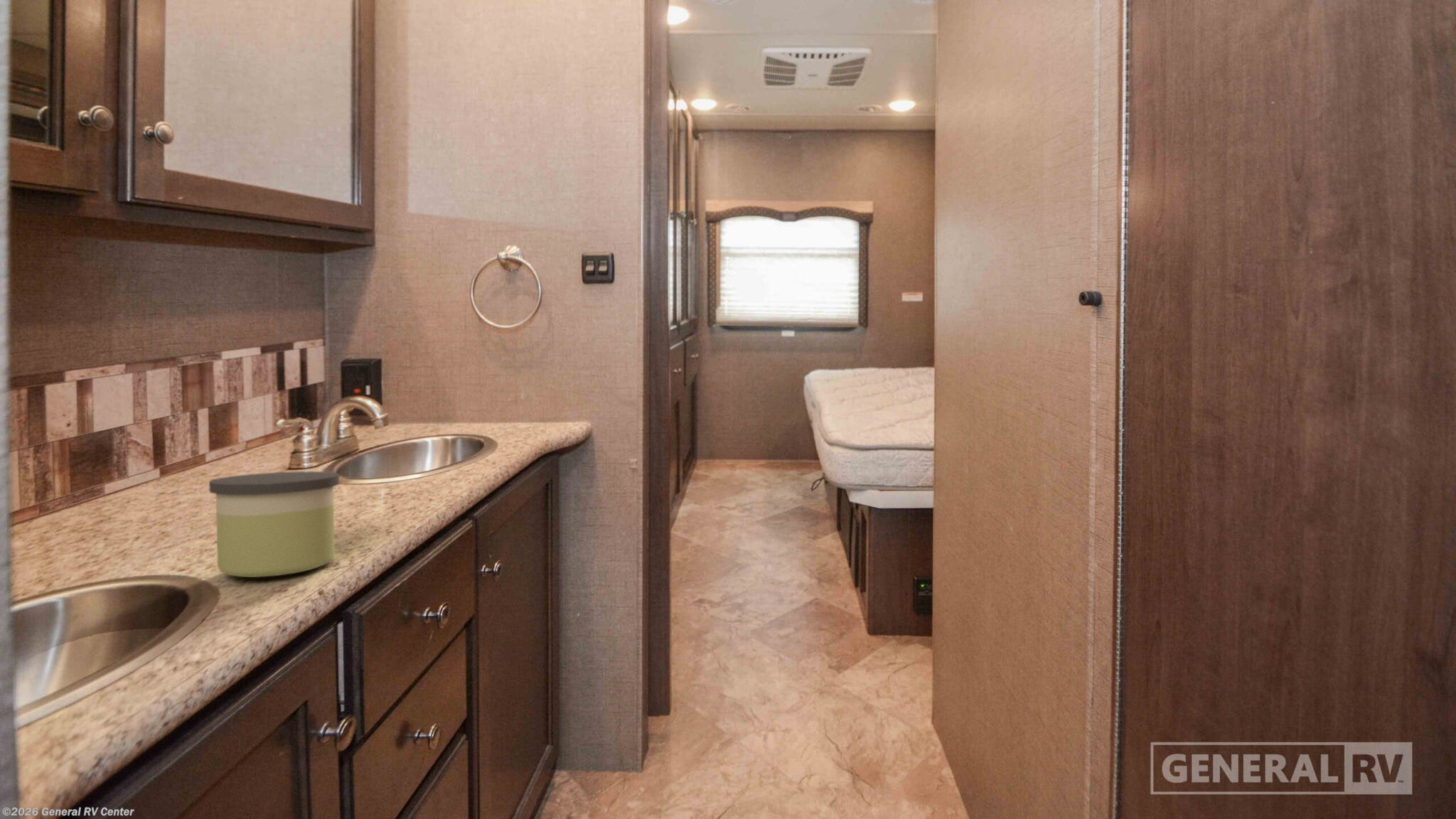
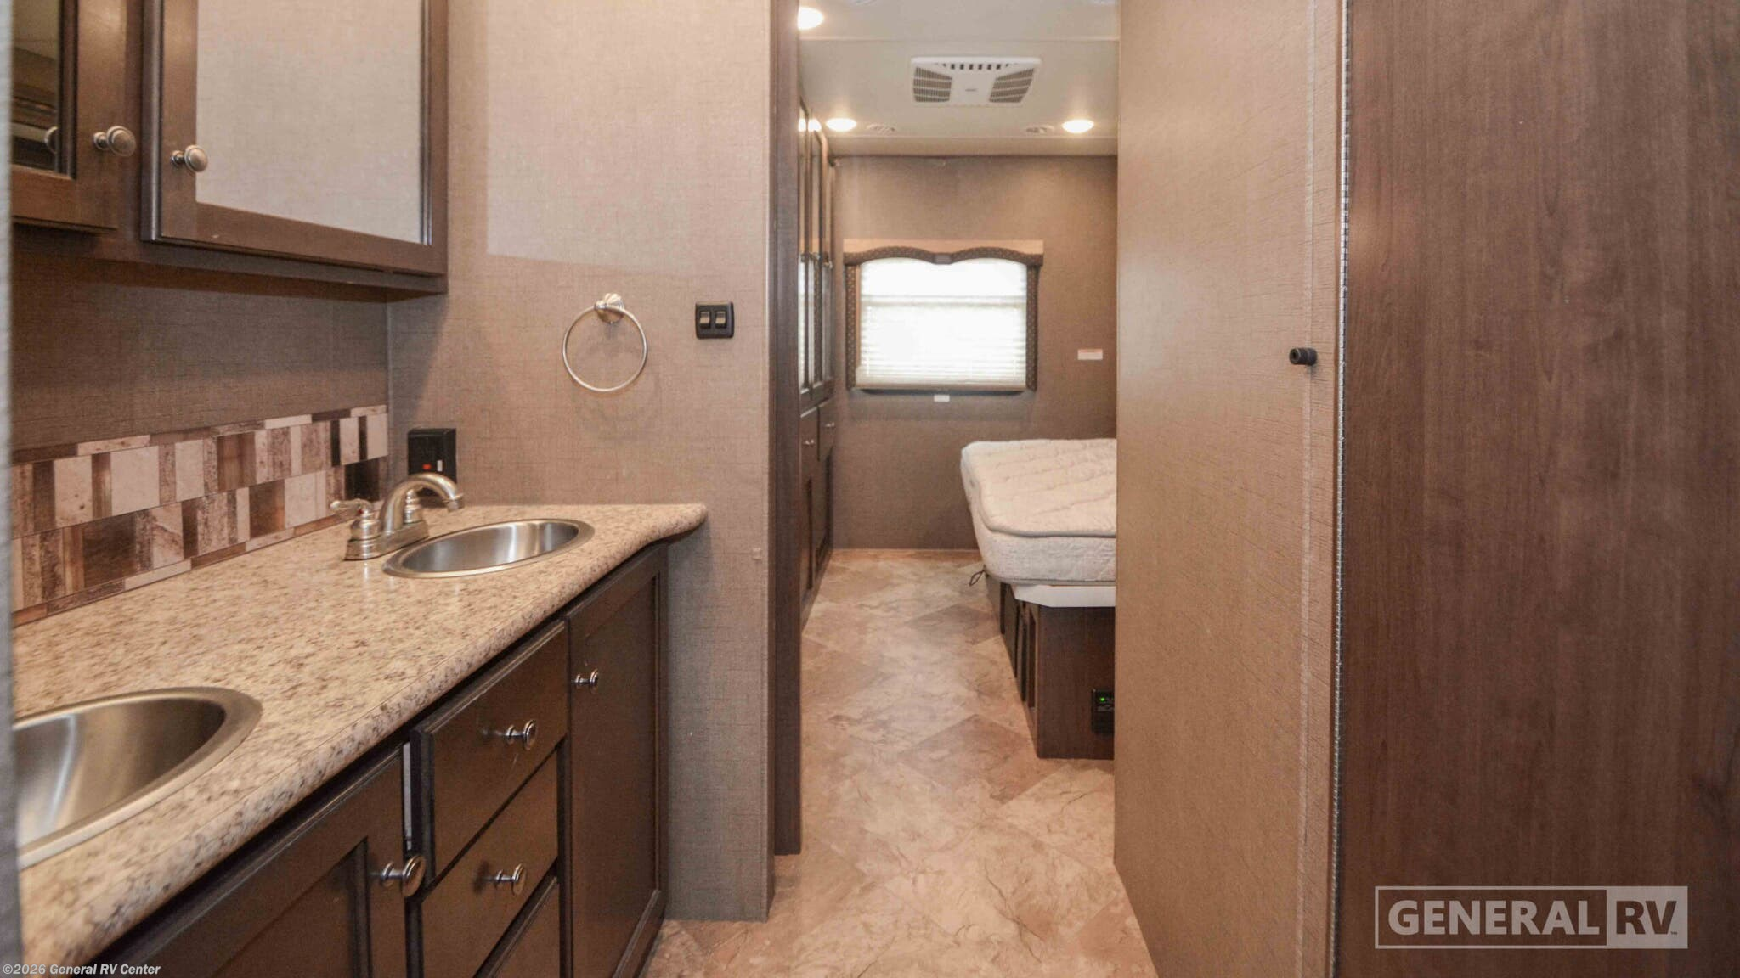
- candle [208,471,340,578]
